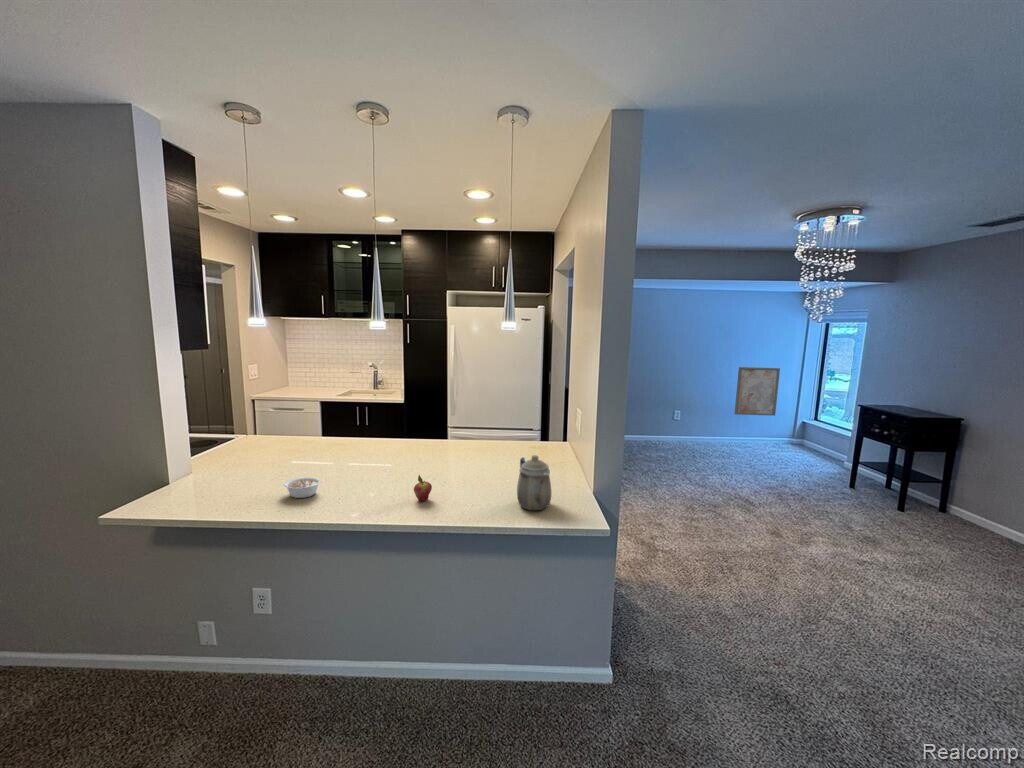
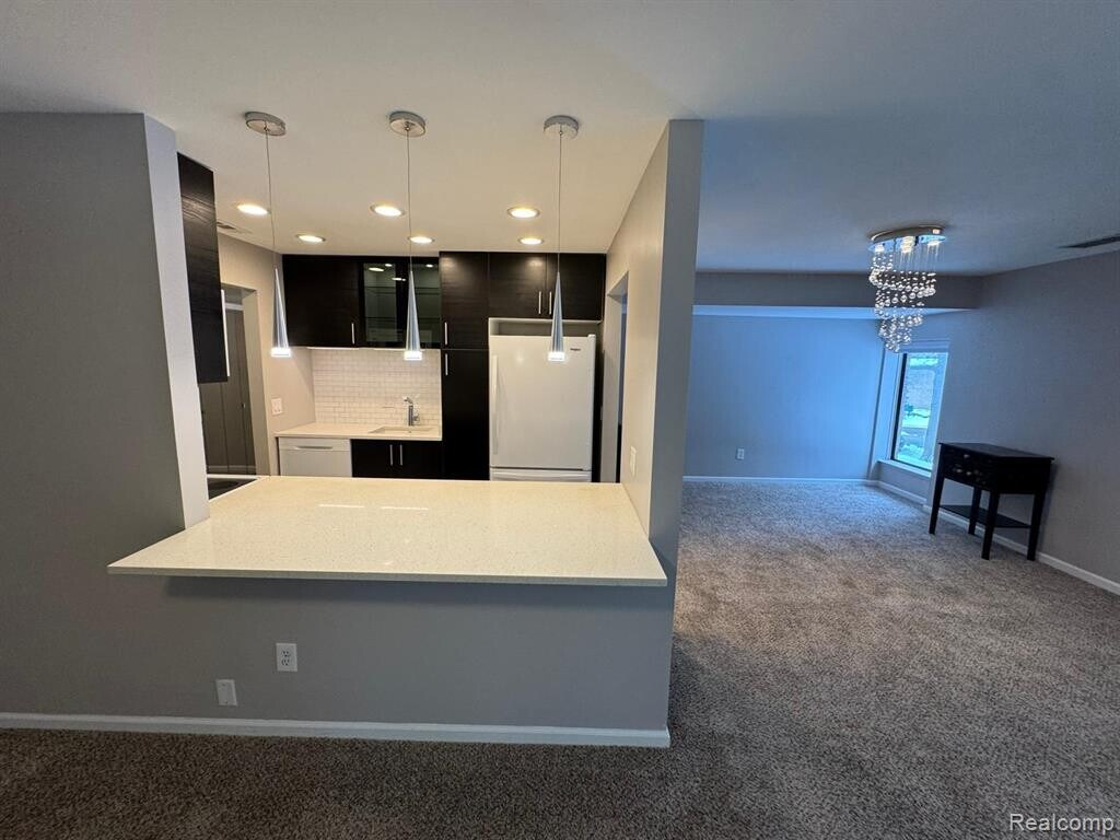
- fruit [413,474,433,502]
- teapot [516,454,552,511]
- legume [283,476,322,499]
- wall art [734,366,781,416]
